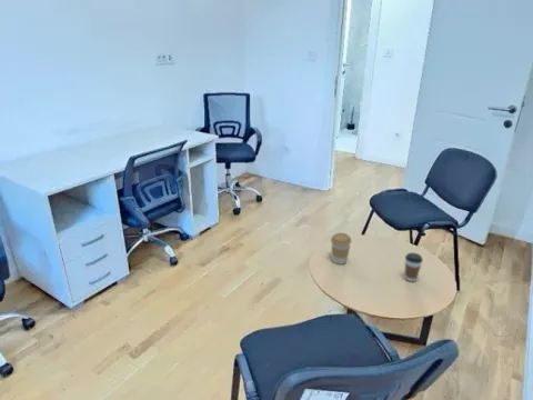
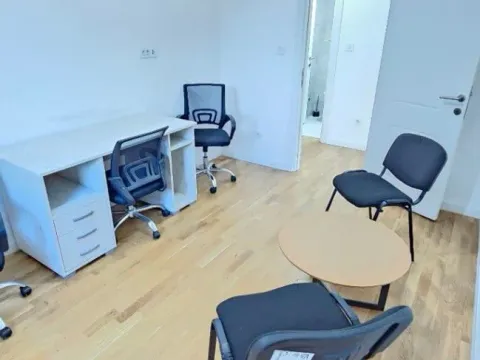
- coffee cup [404,251,424,282]
- coffee cup [330,232,352,266]
